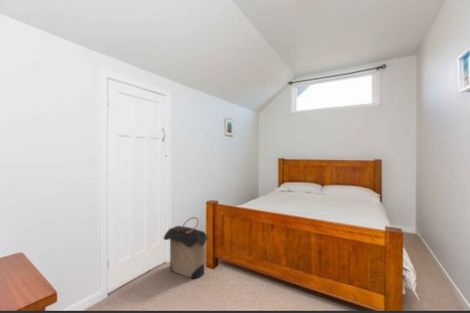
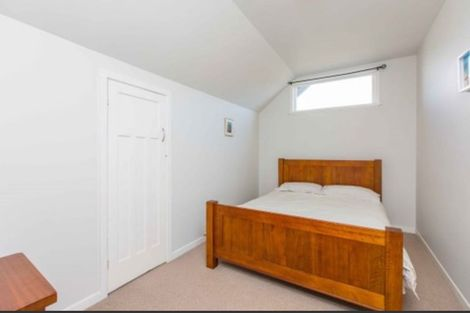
- laundry hamper [163,216,210,279]
